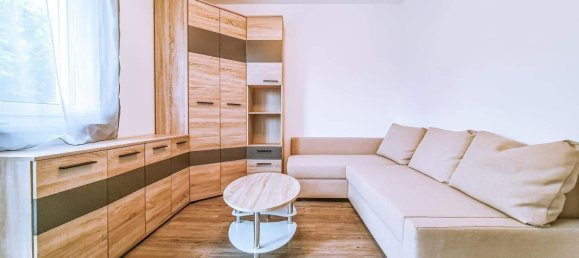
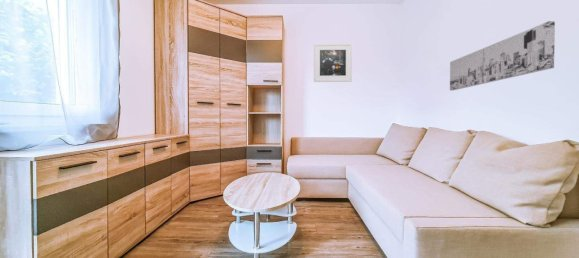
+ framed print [313,43,353,83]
+ wall art [449,20,556,91]
